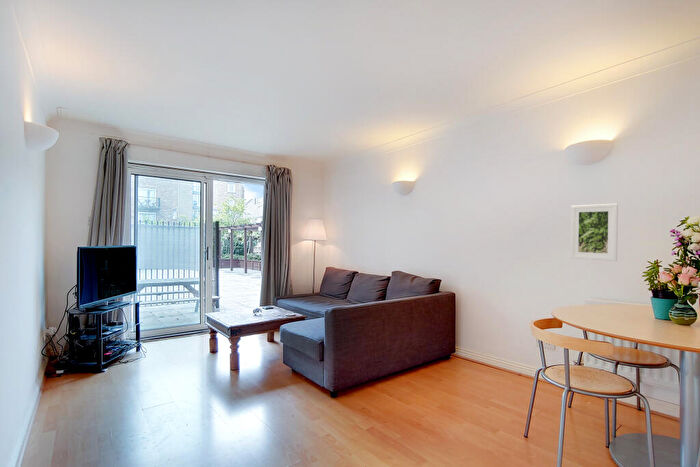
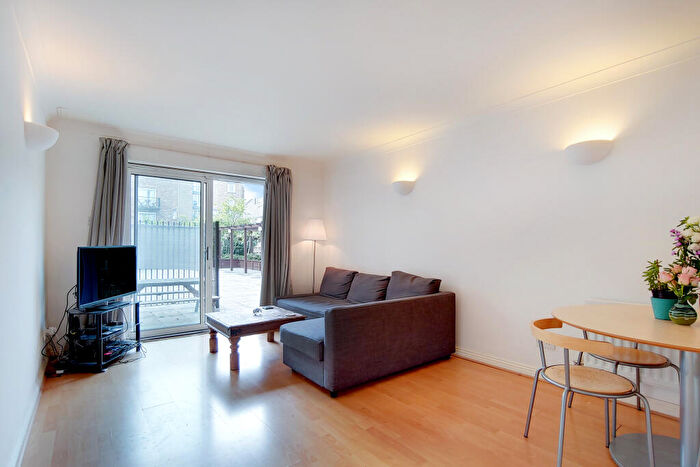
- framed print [569,203,619,262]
